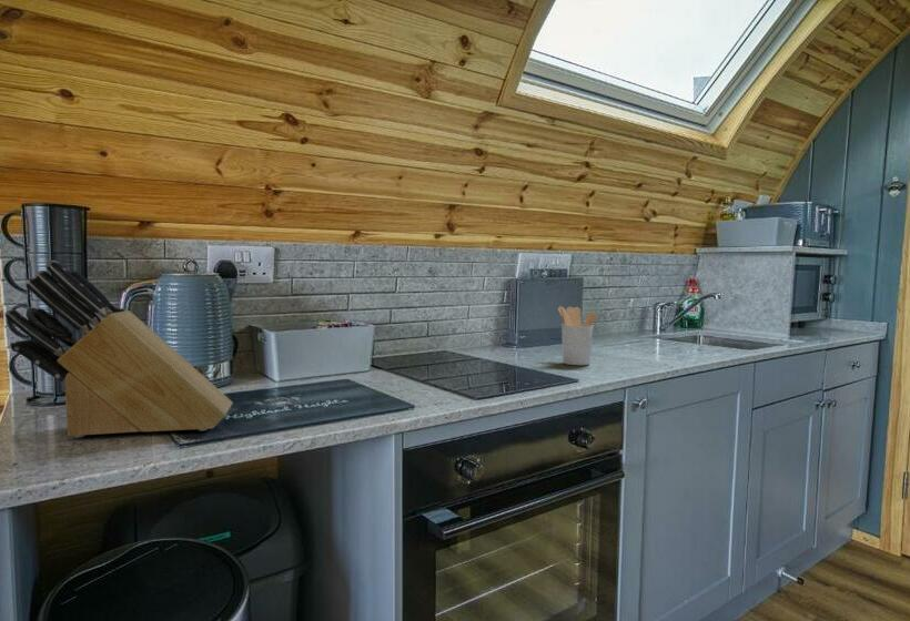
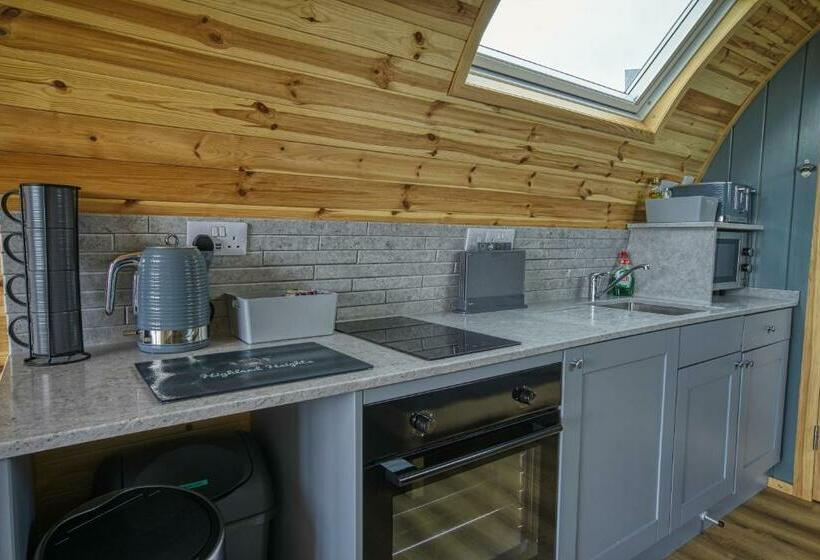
- utensil holder [557,306,599,366]
- knife block [3,259,234,438]
